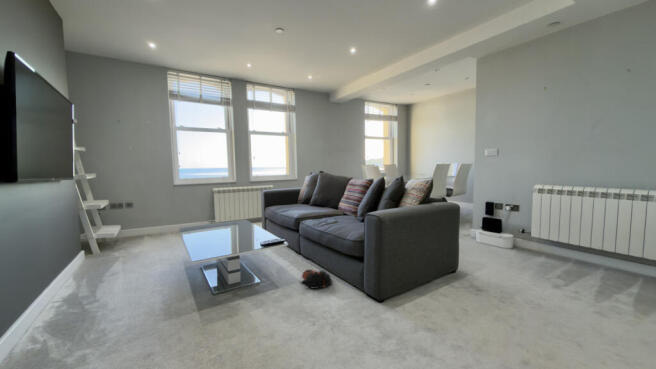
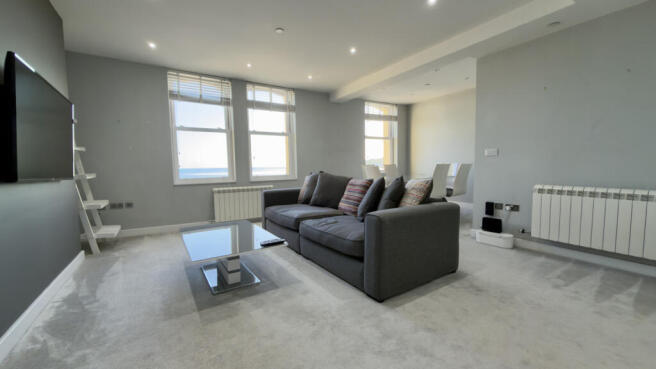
- bag [299,269,333,290]
